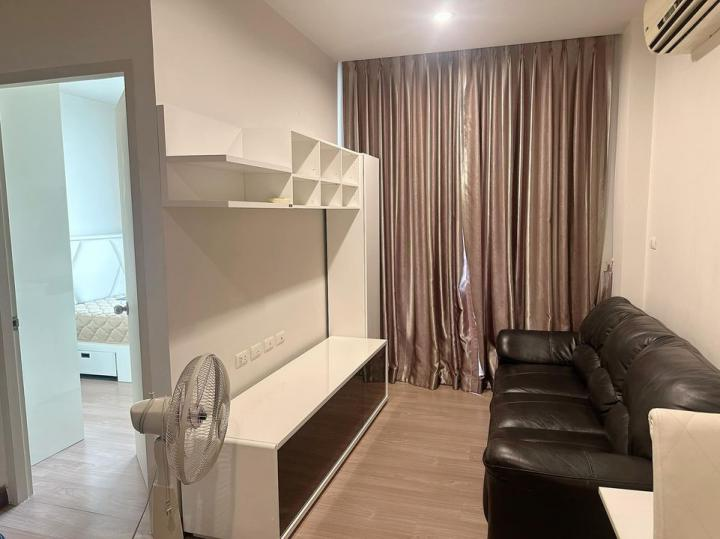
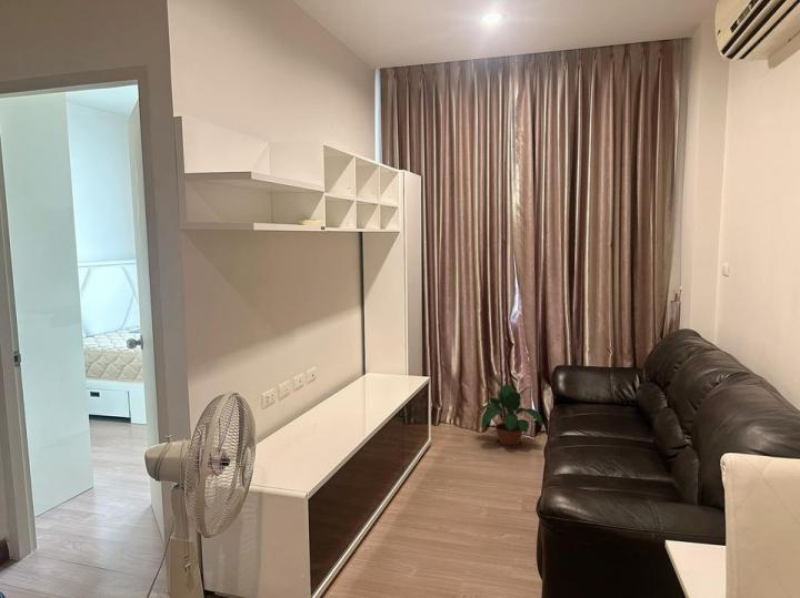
+ potted plant [474,375,544,449]
